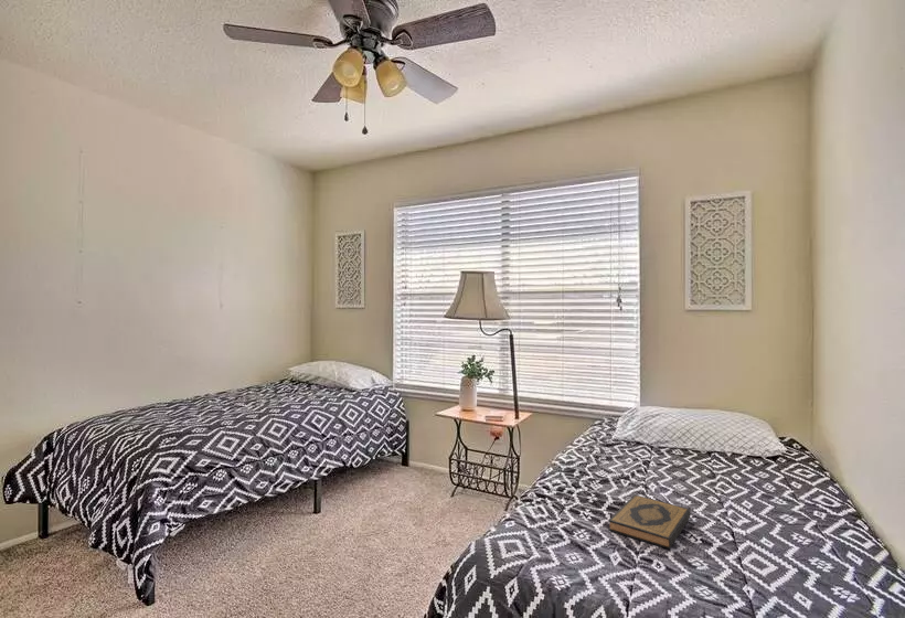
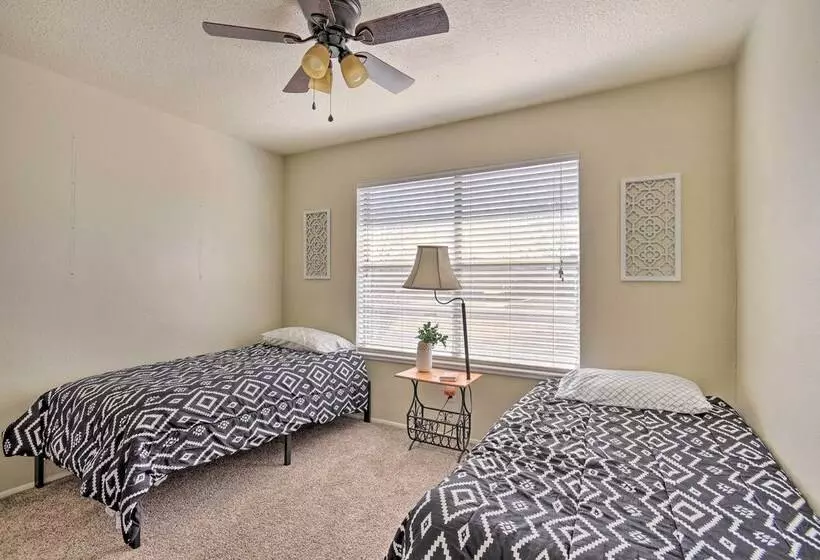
- hardback book [607,493,692,550]
